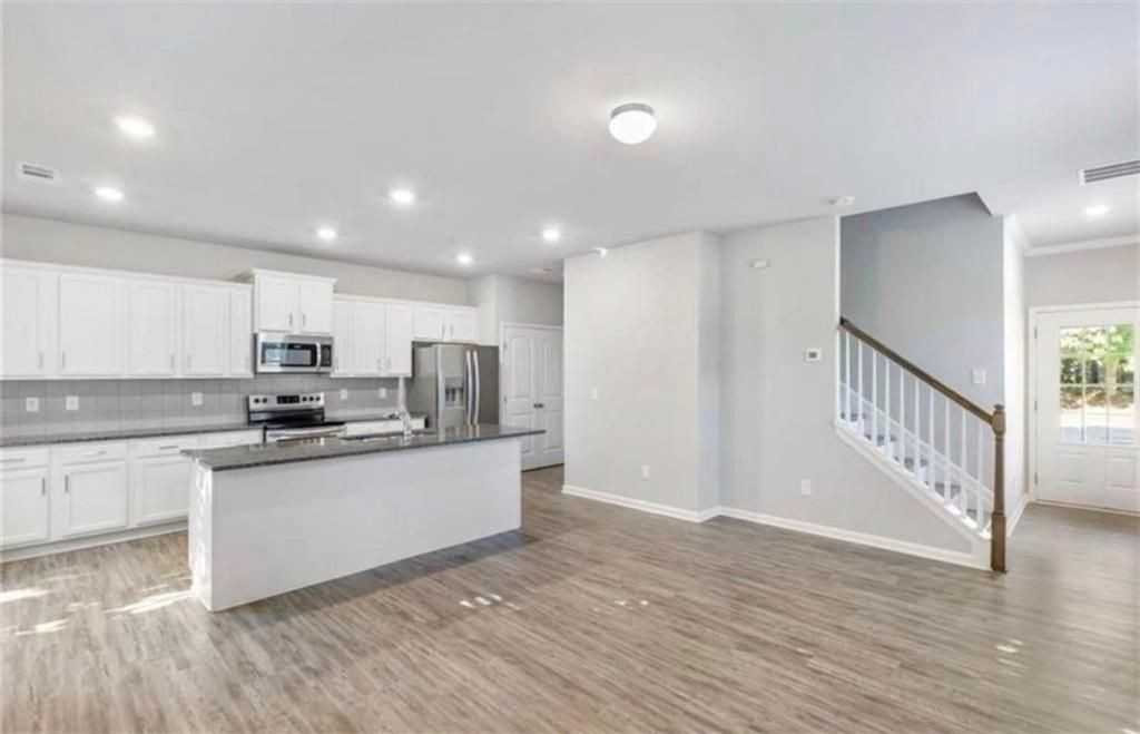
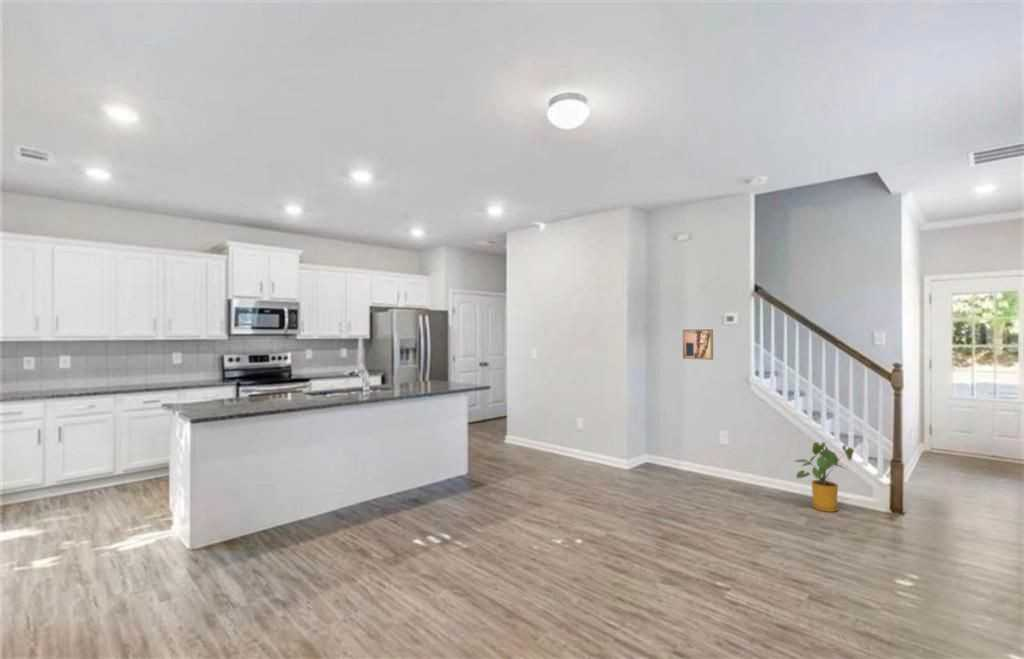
+ house plant [792,441,855,513]
+ wall art [682,328,714,361]
